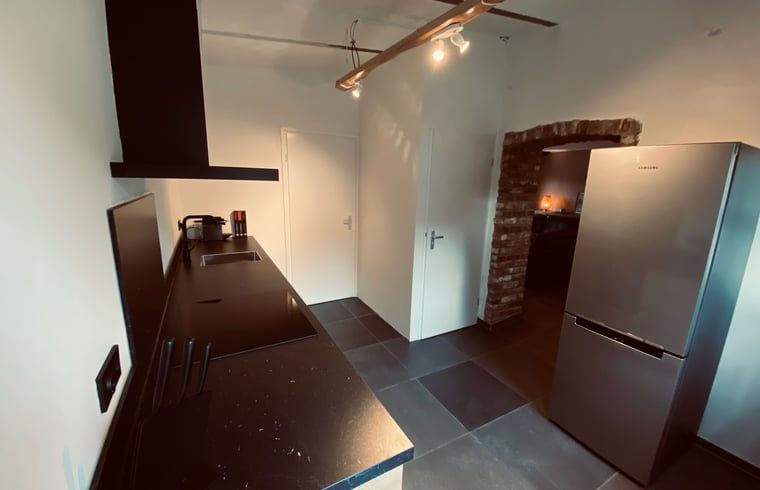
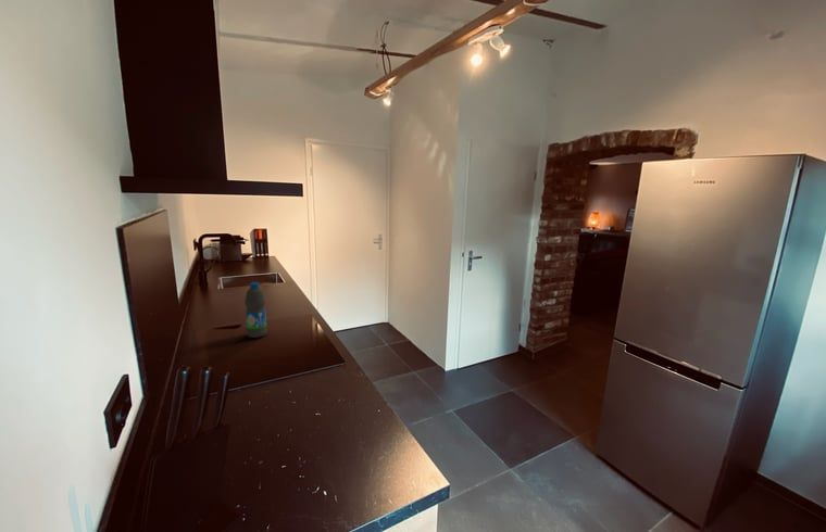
+ water bottle [243,281,268,339]
